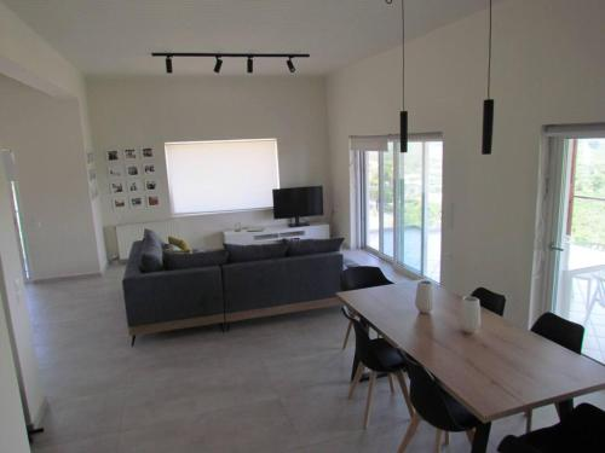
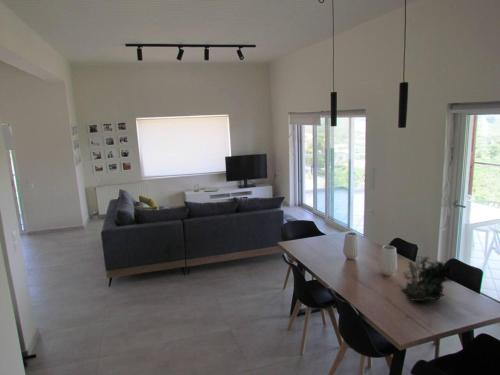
+ plant [400,255,453,302]
